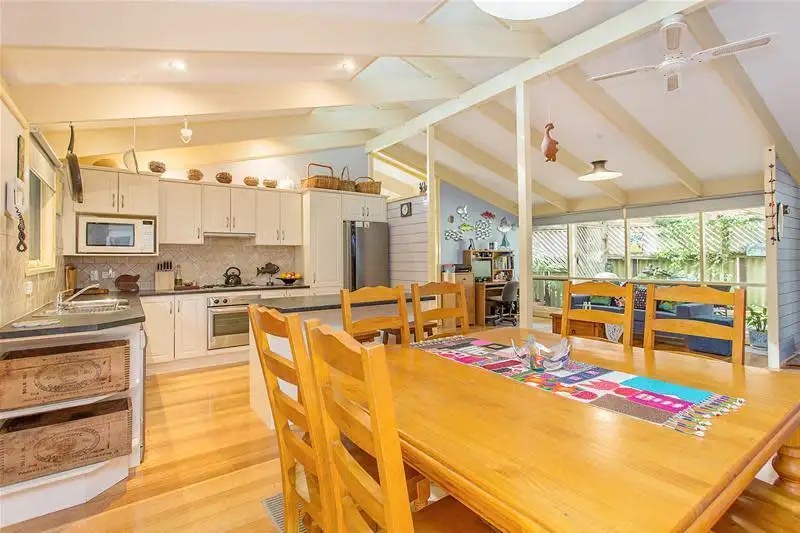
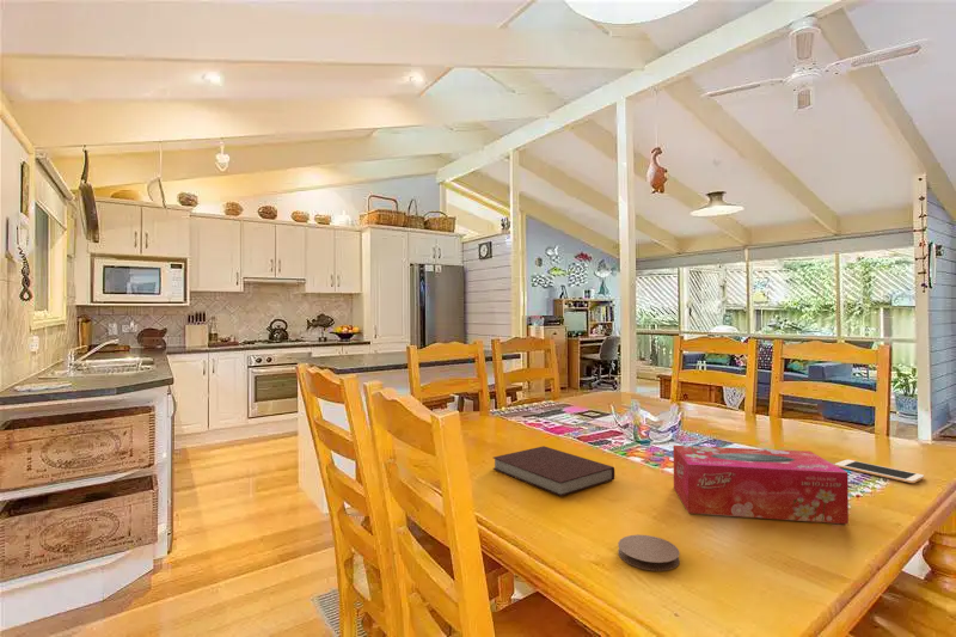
+ cell phone [834,459,925,484]
+ tissue box [673,445,850,525]
+ coaster [617,534,681,572]
+ notebook [492,445,615,497]
